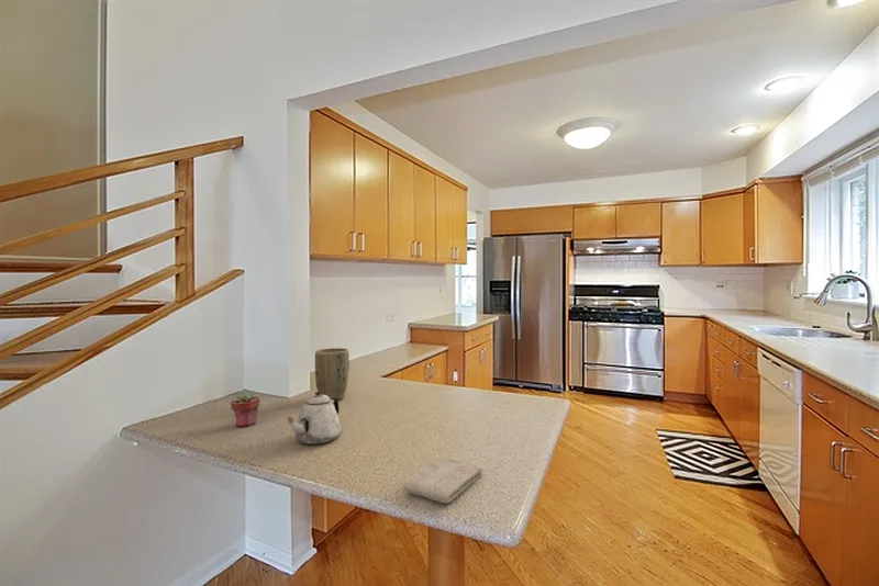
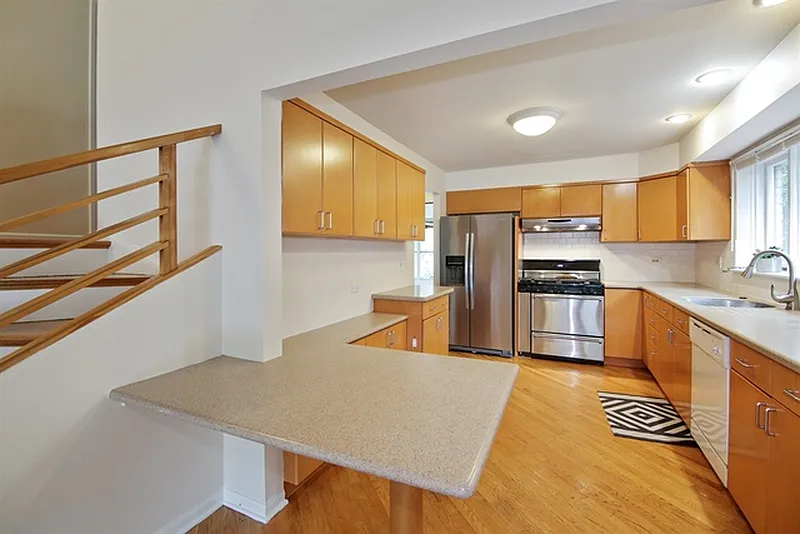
- plant pot [314,347,351,401]
- potted succulent [230,390,260,428]
- washcloth [403,458,483,505]
- teapot [286,391,342,446]
